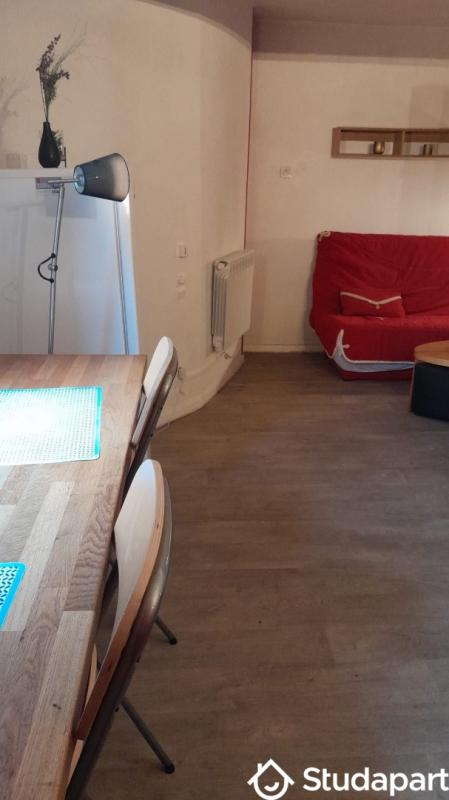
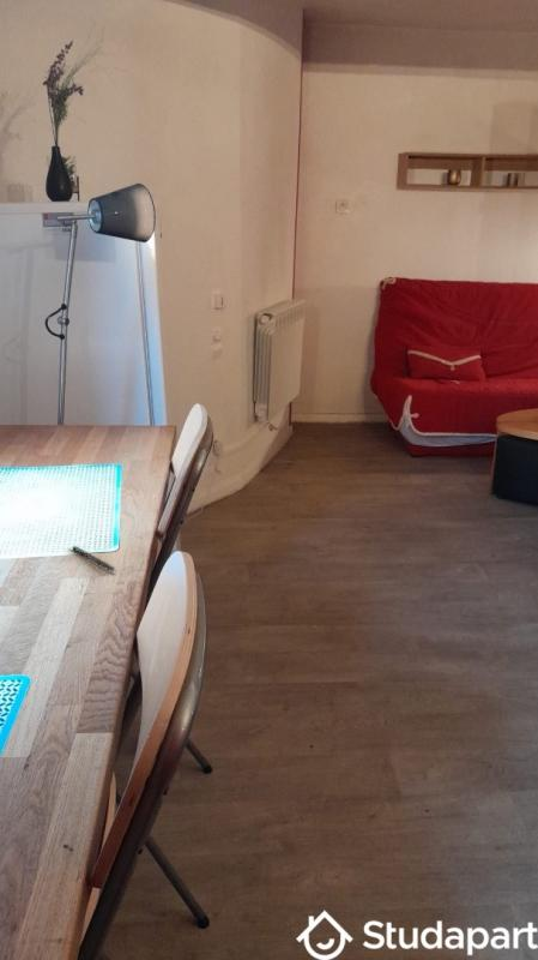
+ pen [71,545,116,572]
